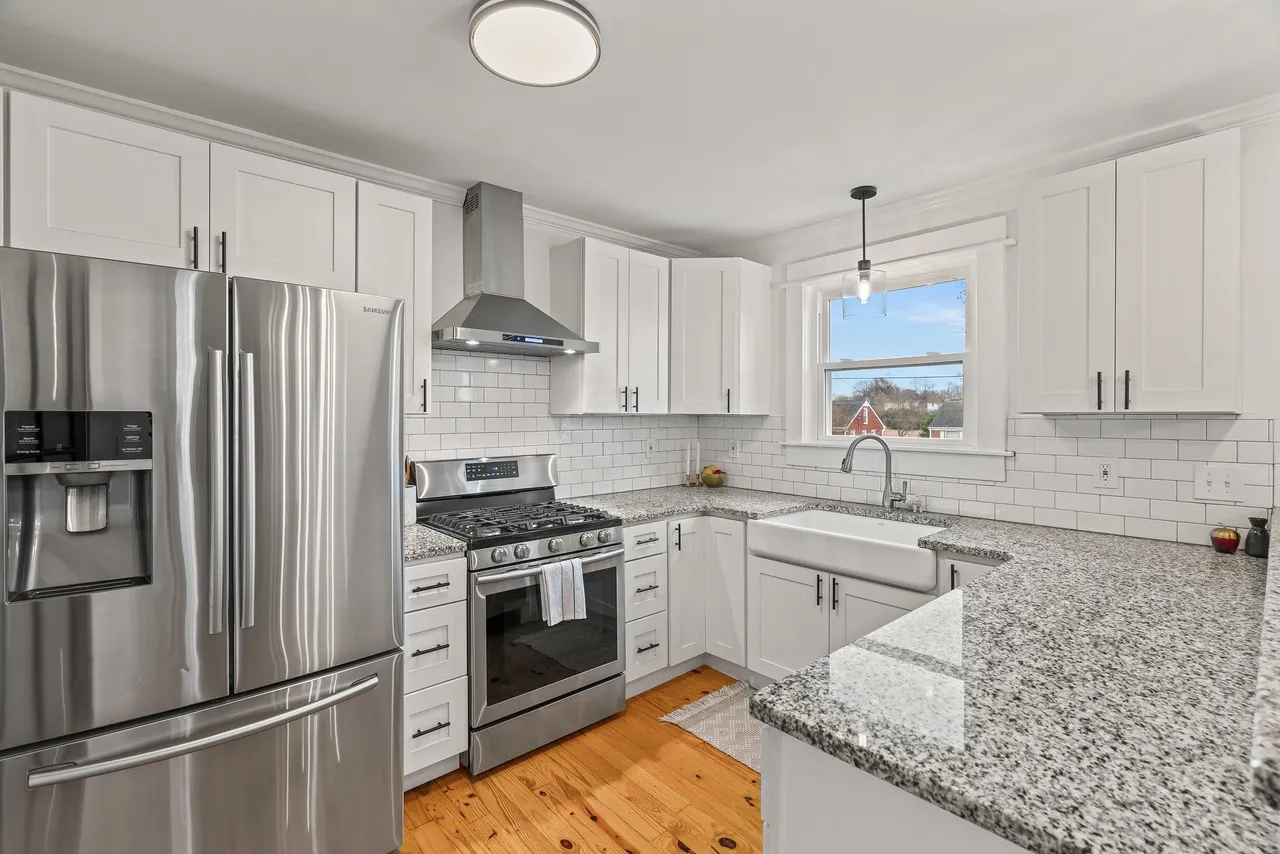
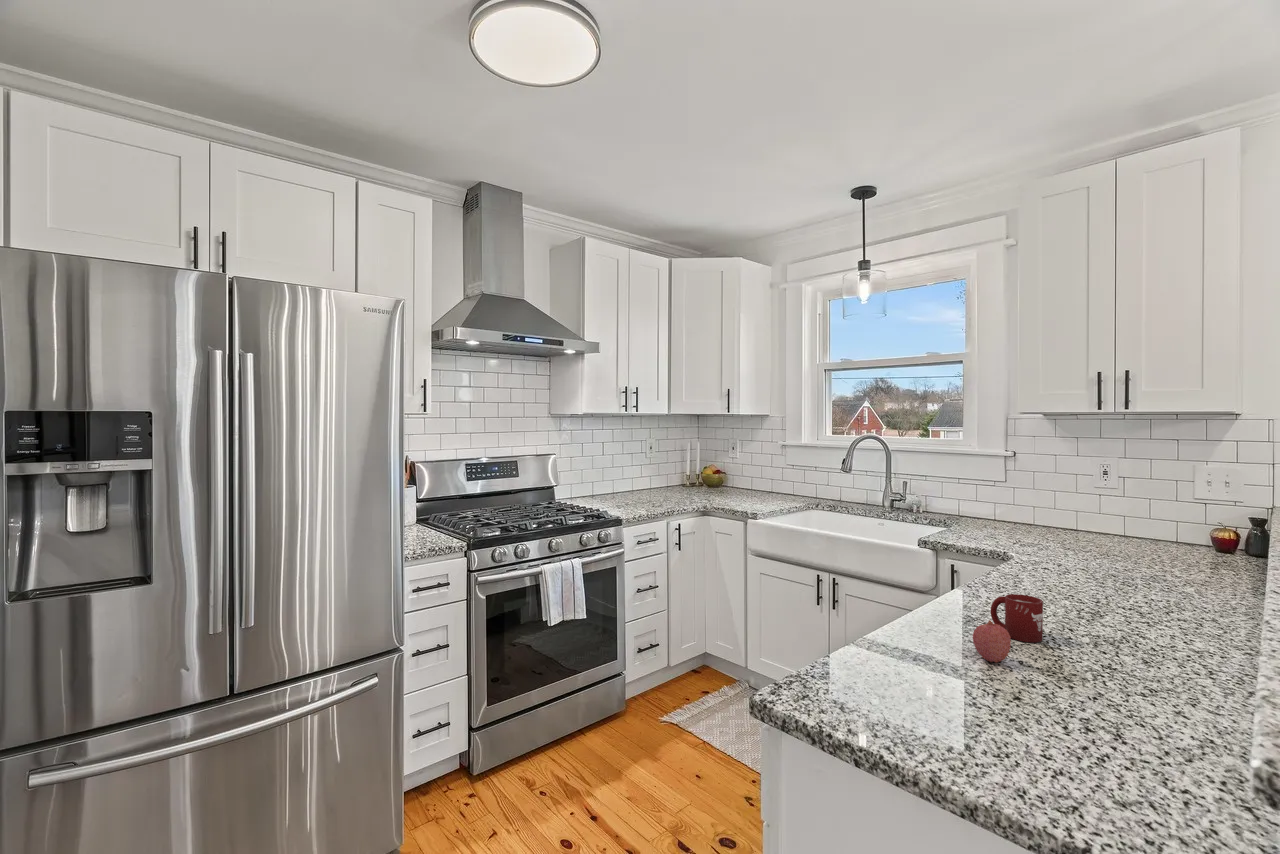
+ fruit [971,619,1012,664]
+ cup [990,593,1044,643]
